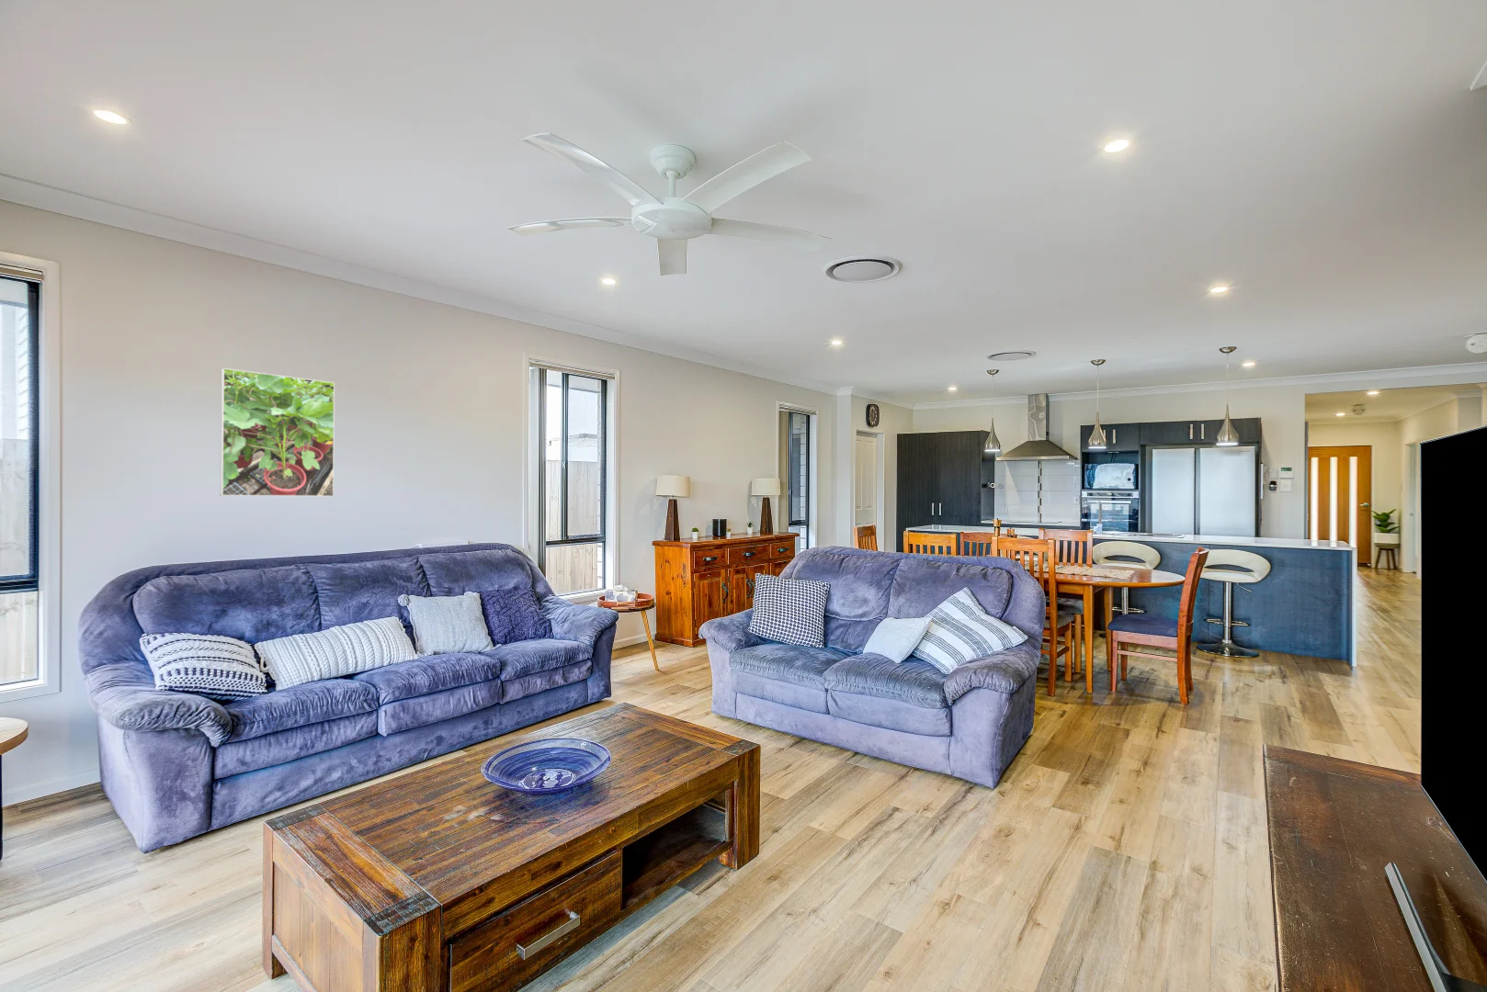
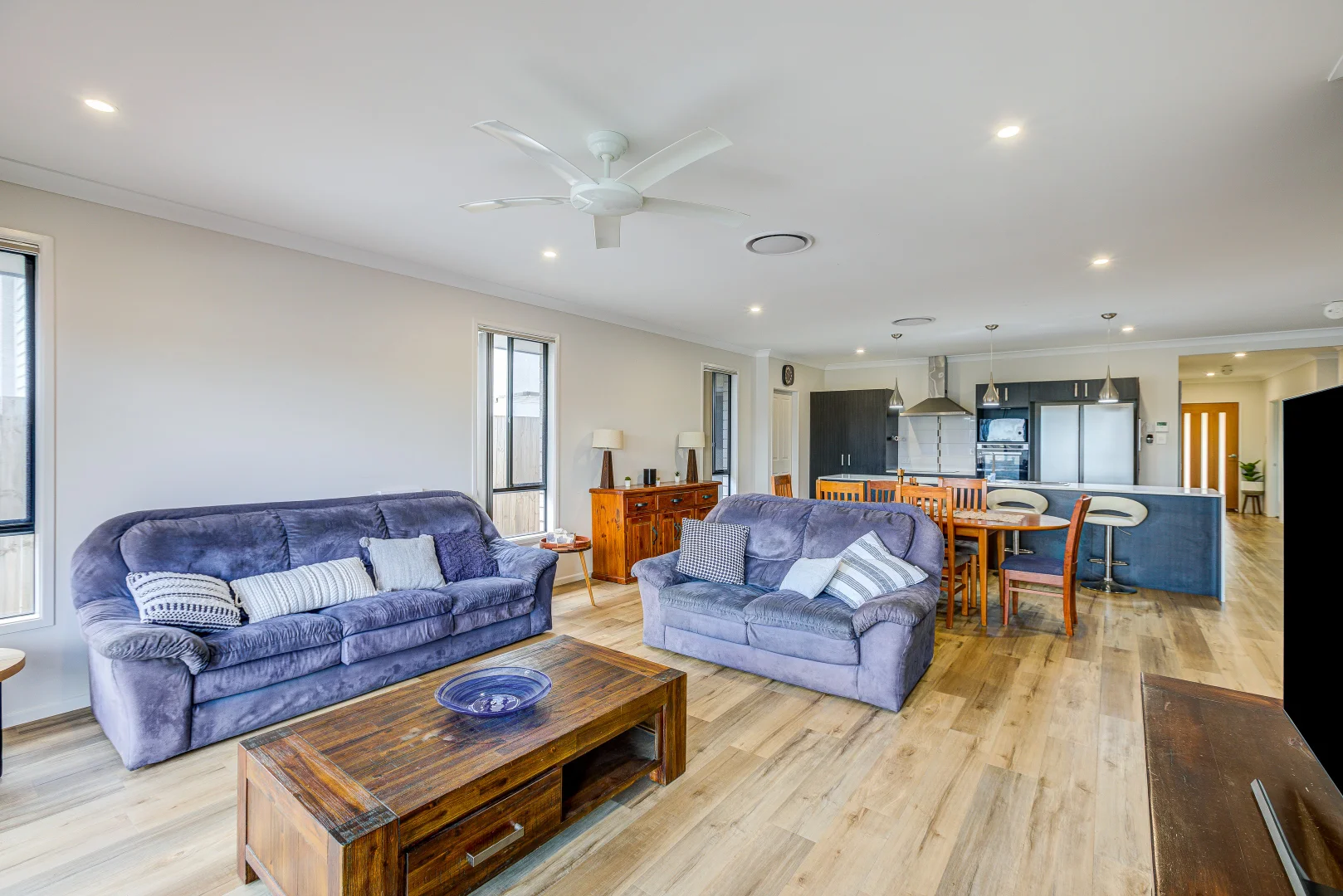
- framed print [219,368,335,497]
